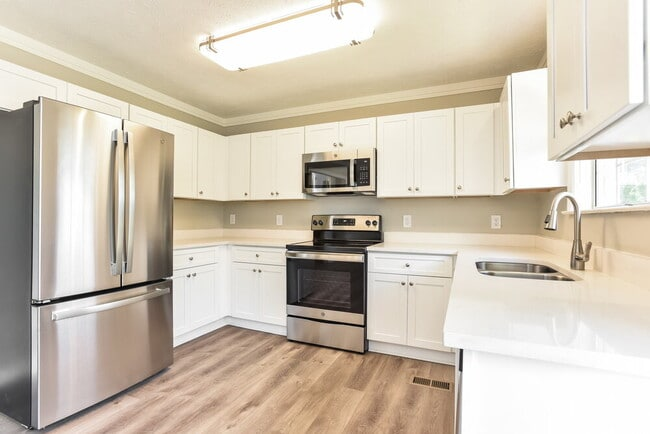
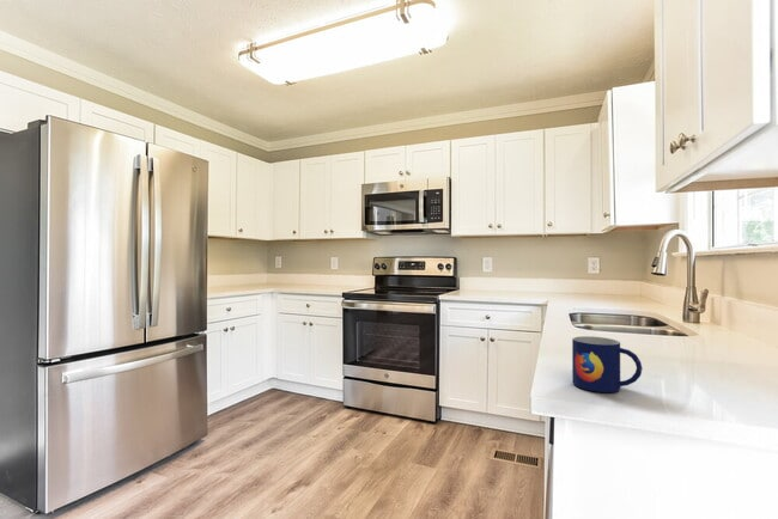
+ mug [571,335,644,393]
